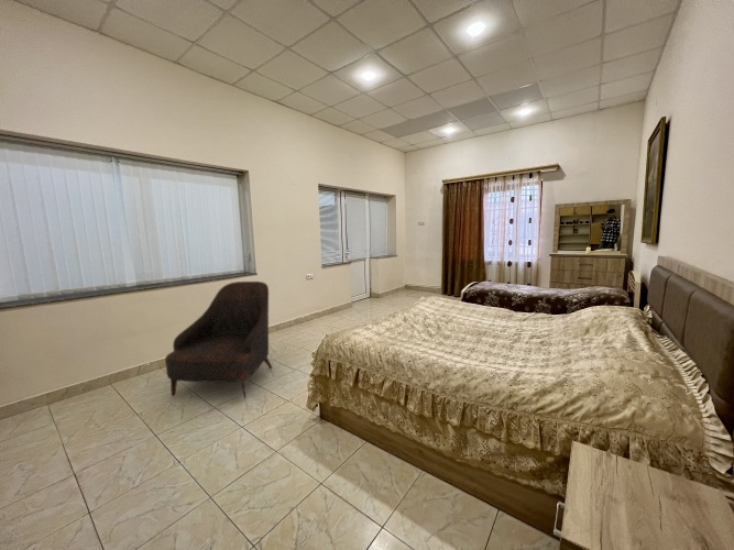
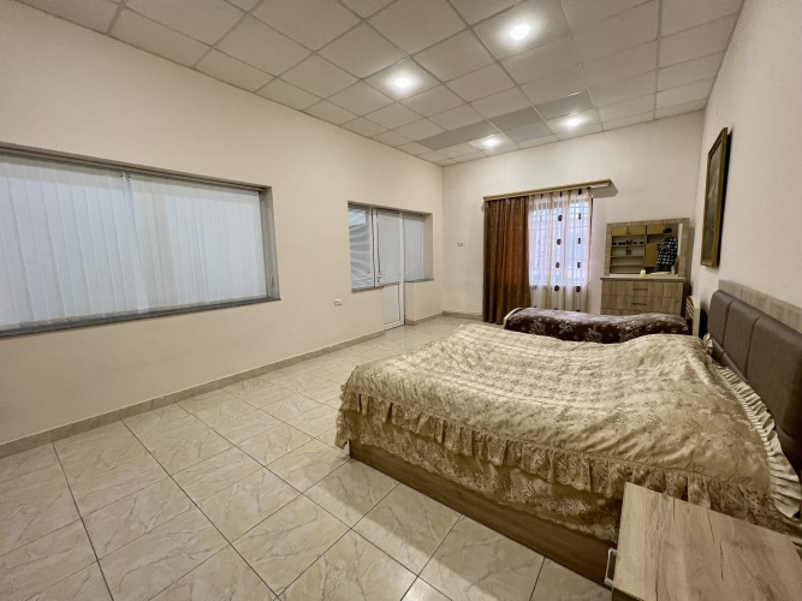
- armchair [164,280,273,399]
